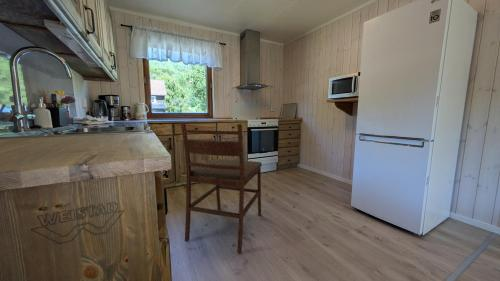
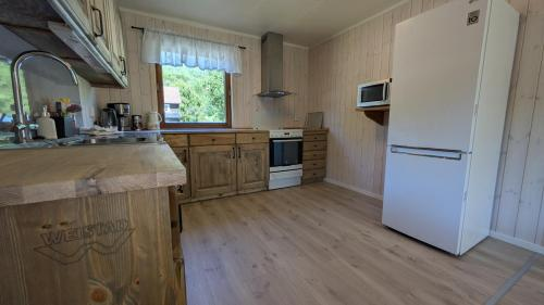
- dining chair [180,122,263,254]
